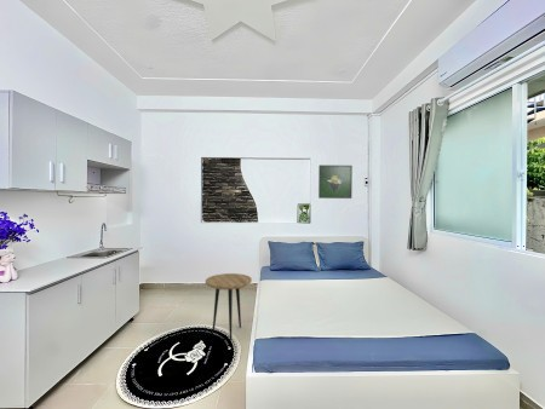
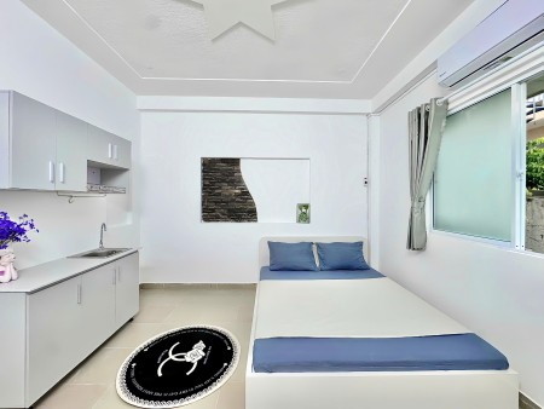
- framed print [317,163,354,200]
- side table [205,272,253,341]
